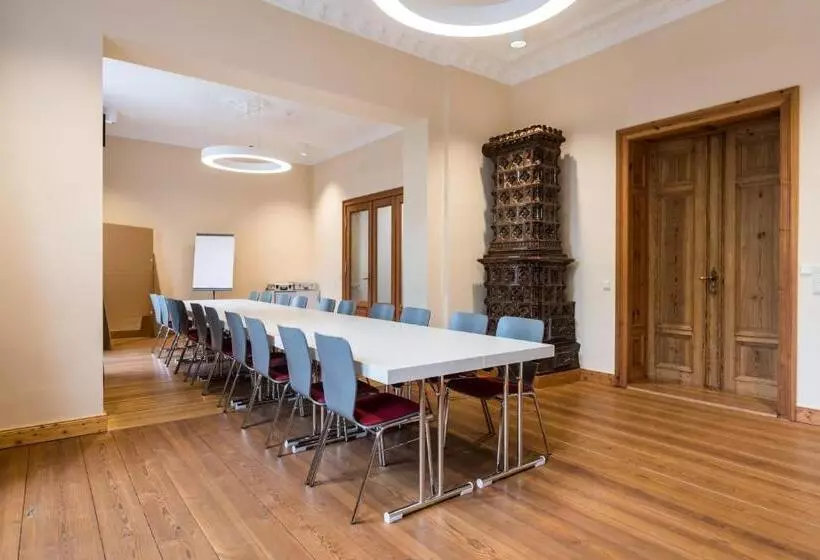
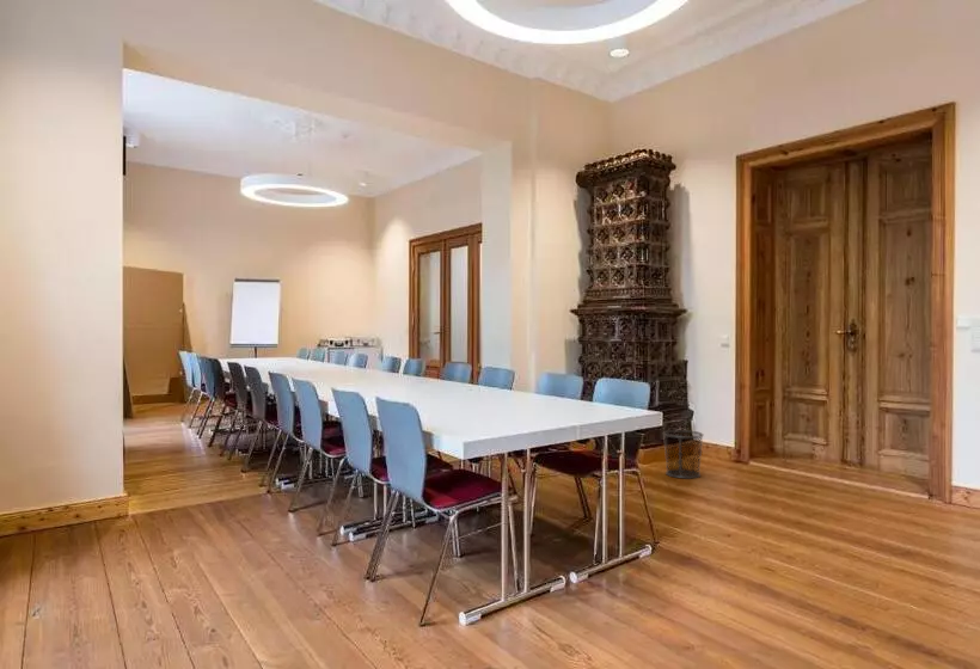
+ waste bin [662,429,705,480]
